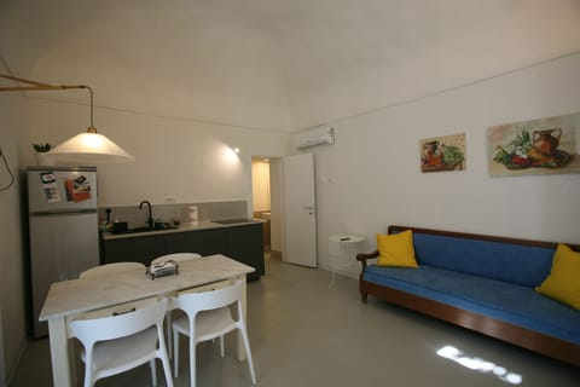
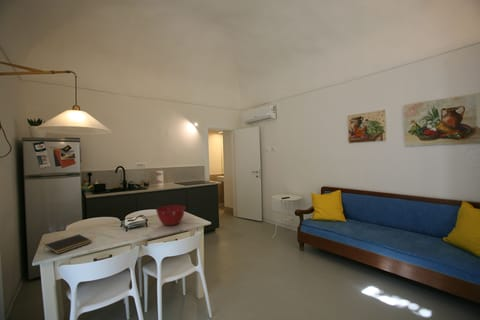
+ notepad [43,233,93,255]
+ mixing bowl [155,204,187,227]
